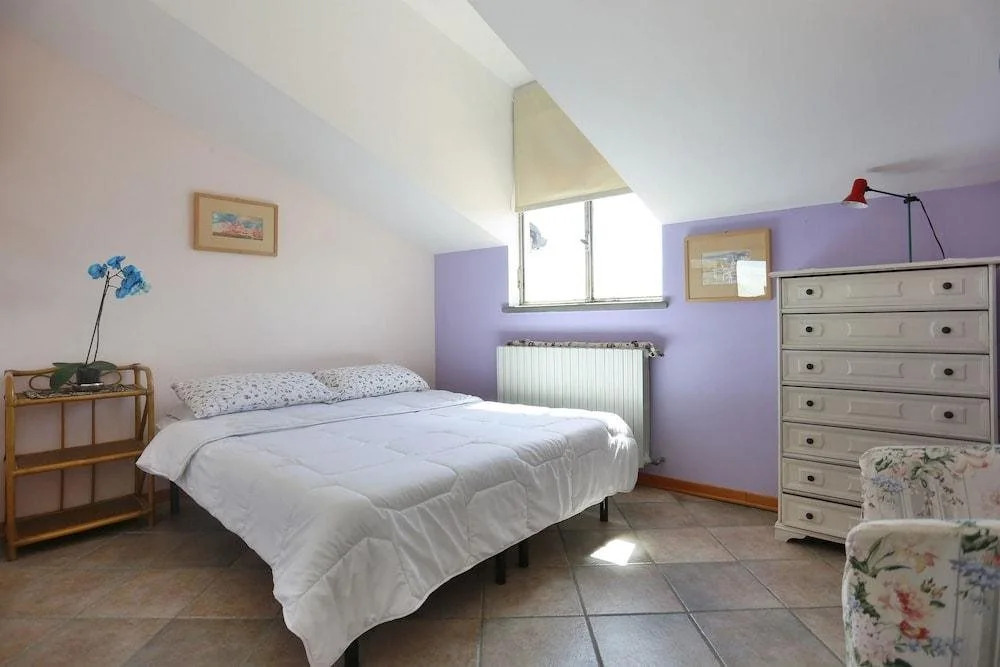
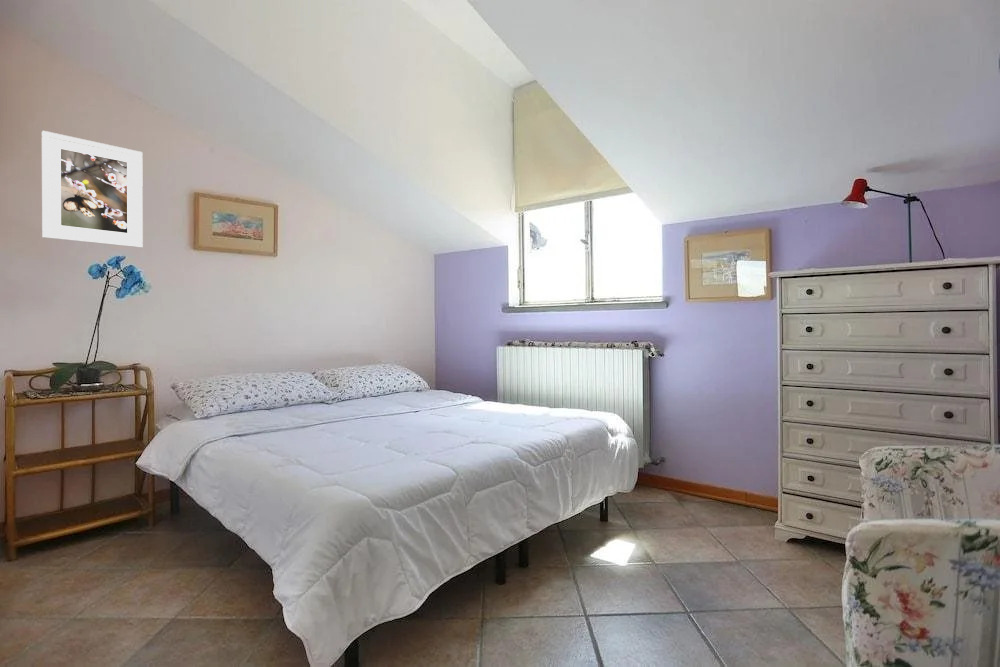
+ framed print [41,130,144,249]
